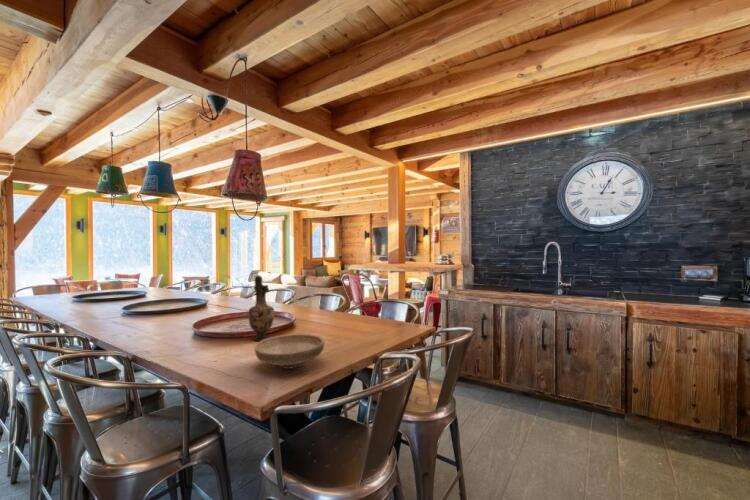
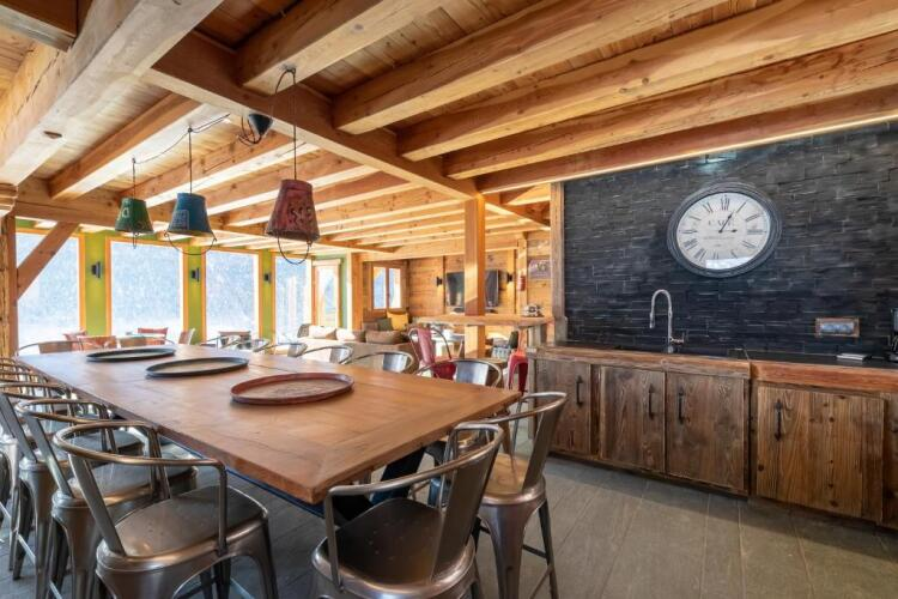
- bowl [254,333,325,370]
- vase [247,274,275,342]
